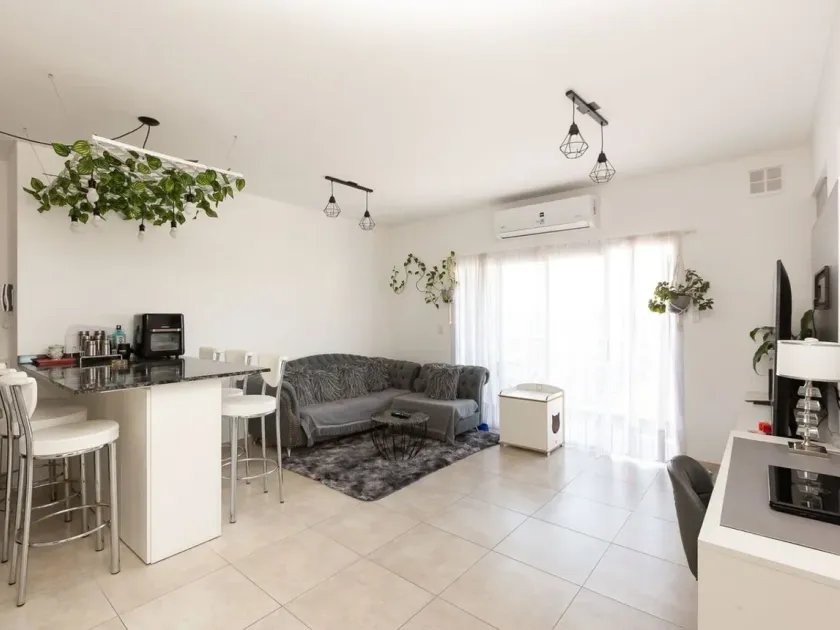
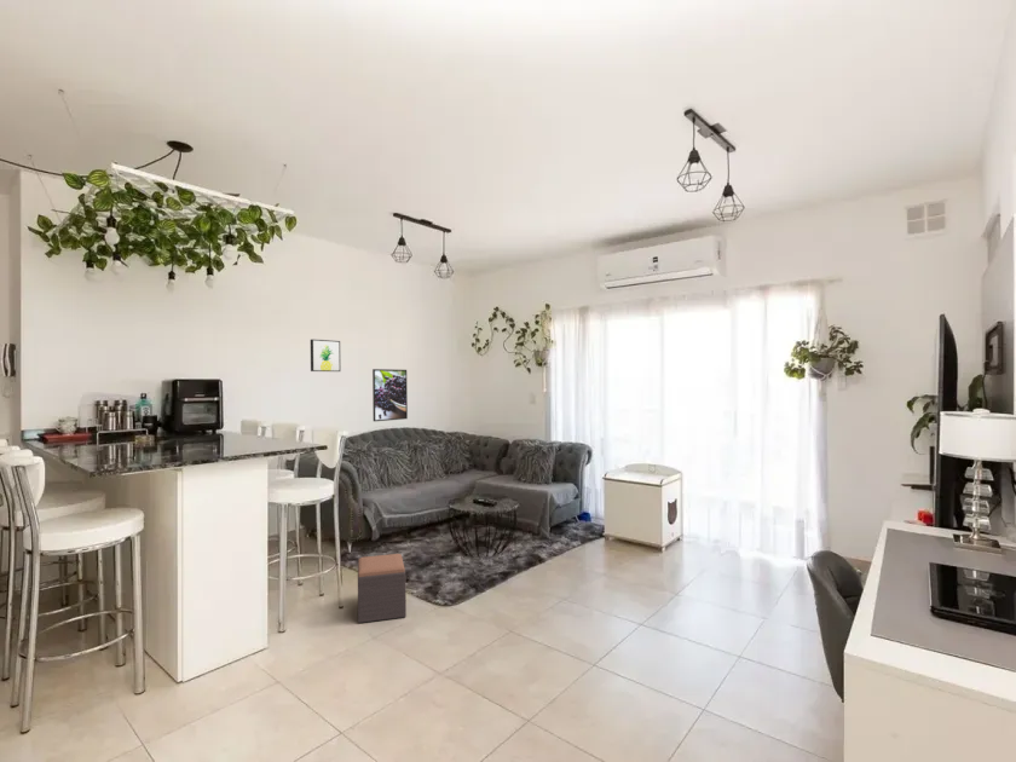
+ footstool [357,553,408,624]
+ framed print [371,368,409,422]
+ wall art [310,339,341,373]
